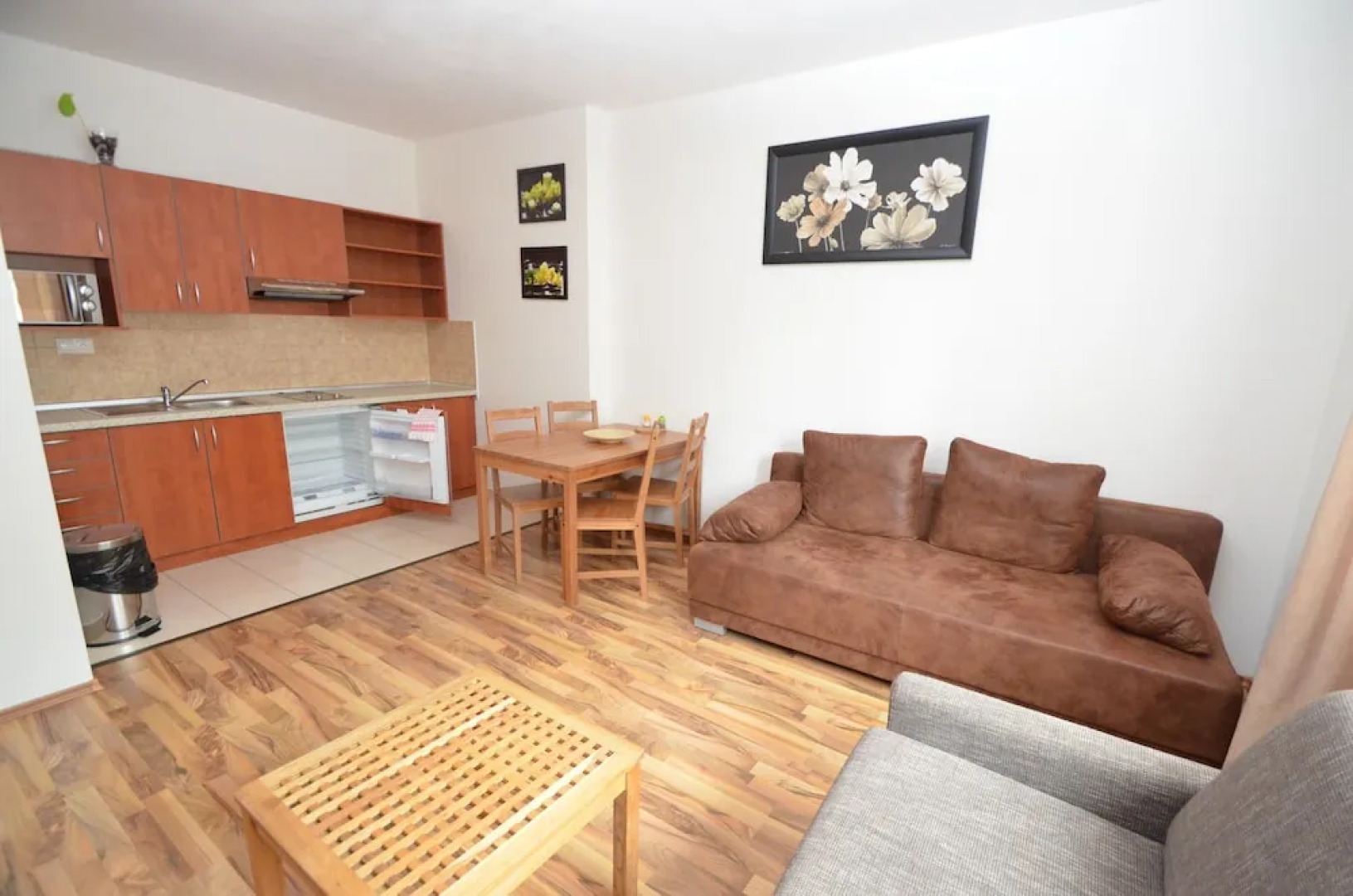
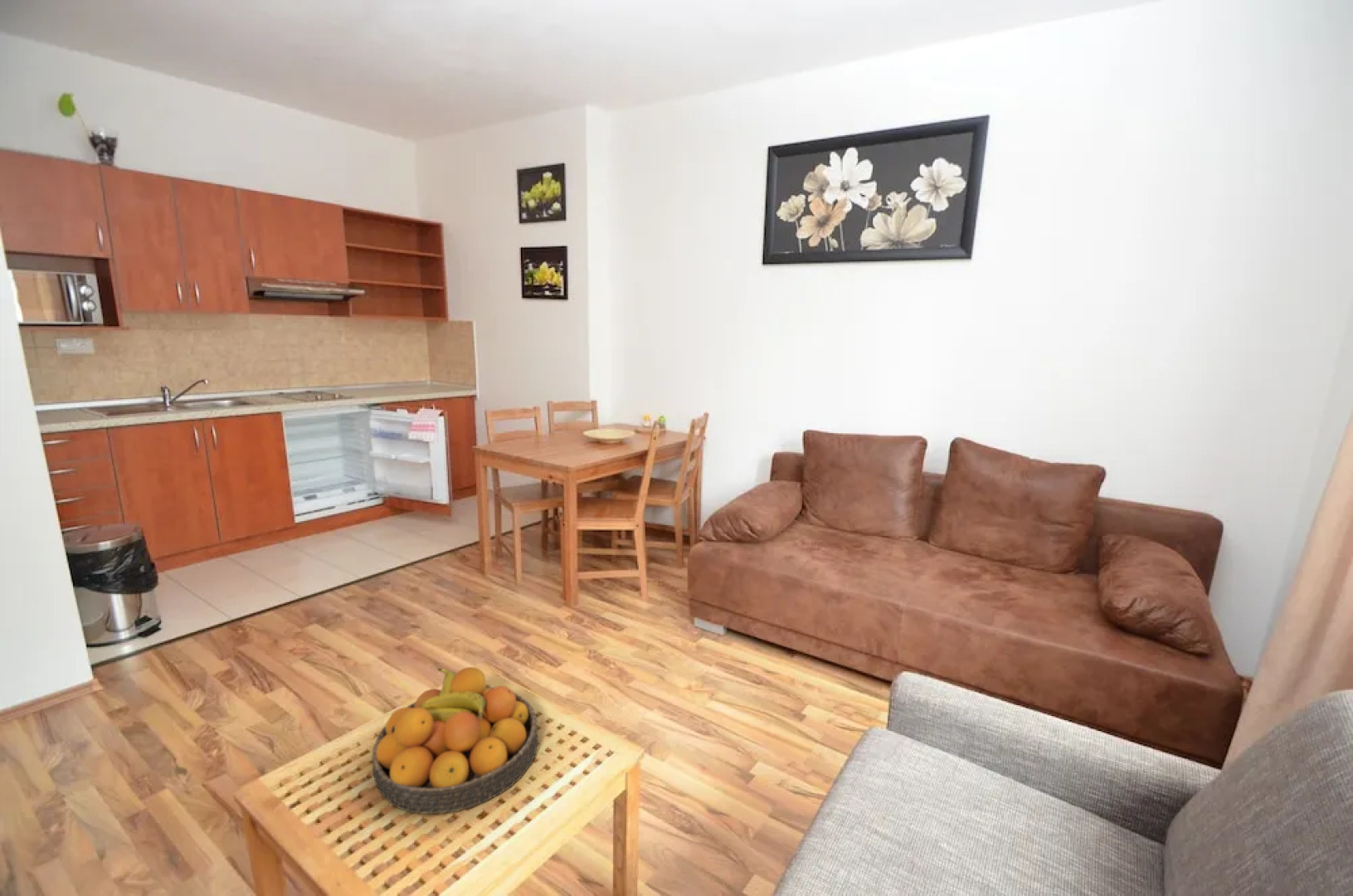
+ fruit bowl [372,666,539,815]
